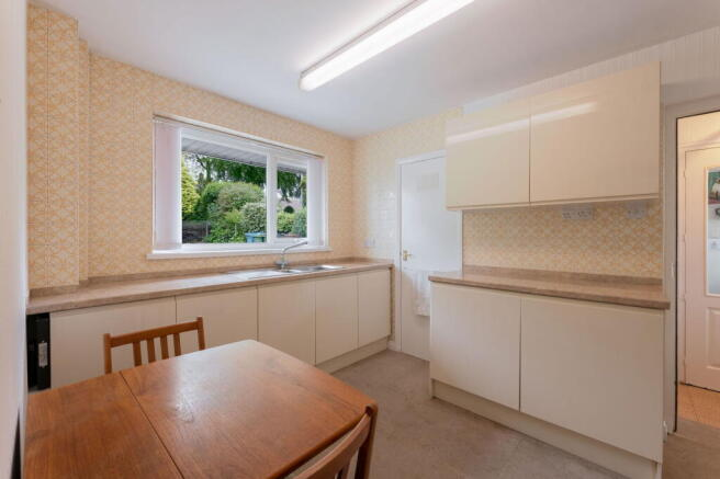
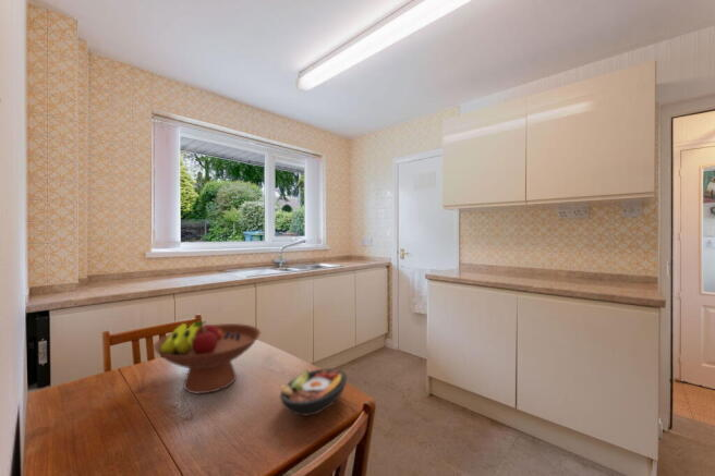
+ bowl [279,367,348,417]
+ fruit bowl [153,320,262,395]
